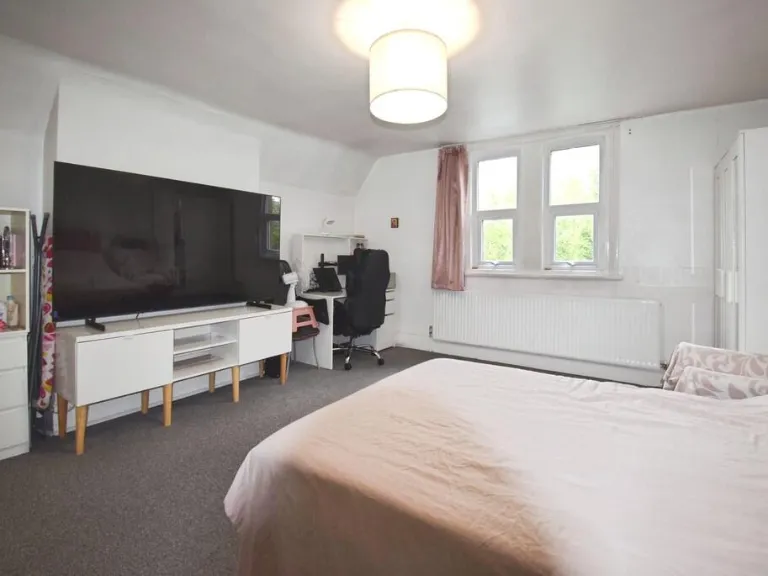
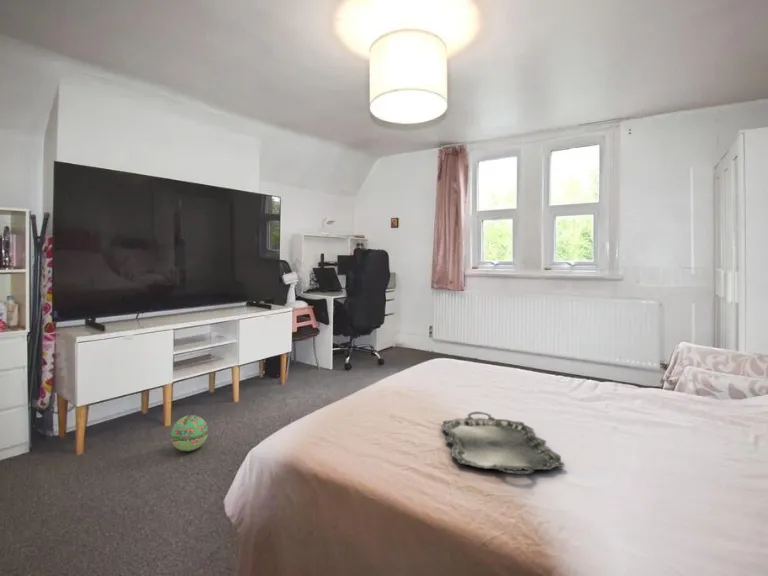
+ ball [170,414,209,452]
+ serving tray [441,411,565,476]
